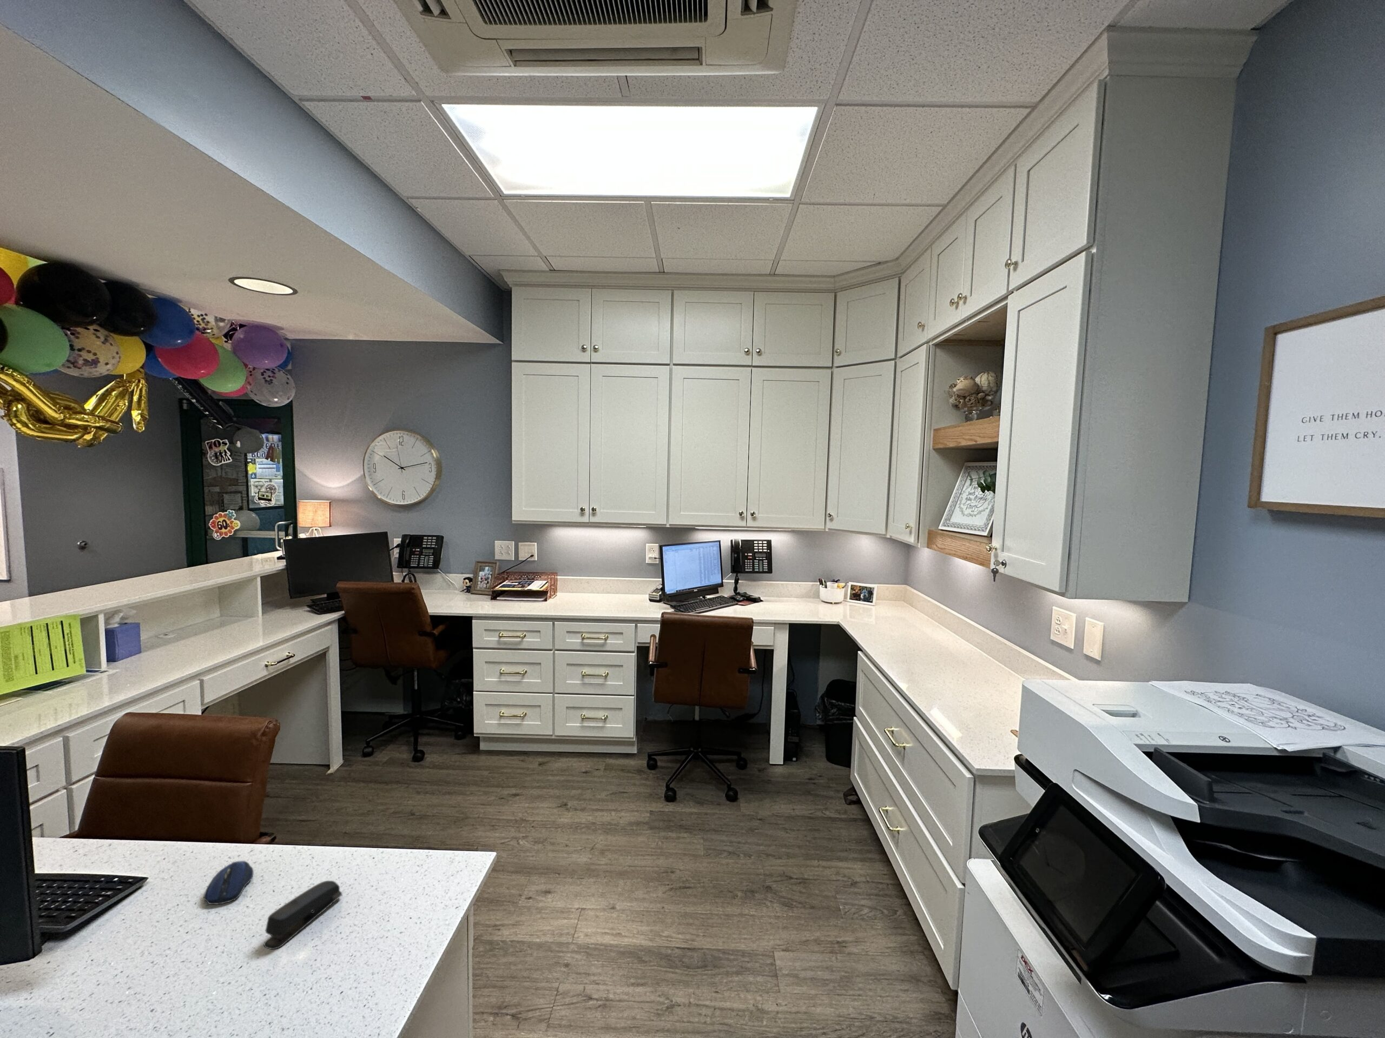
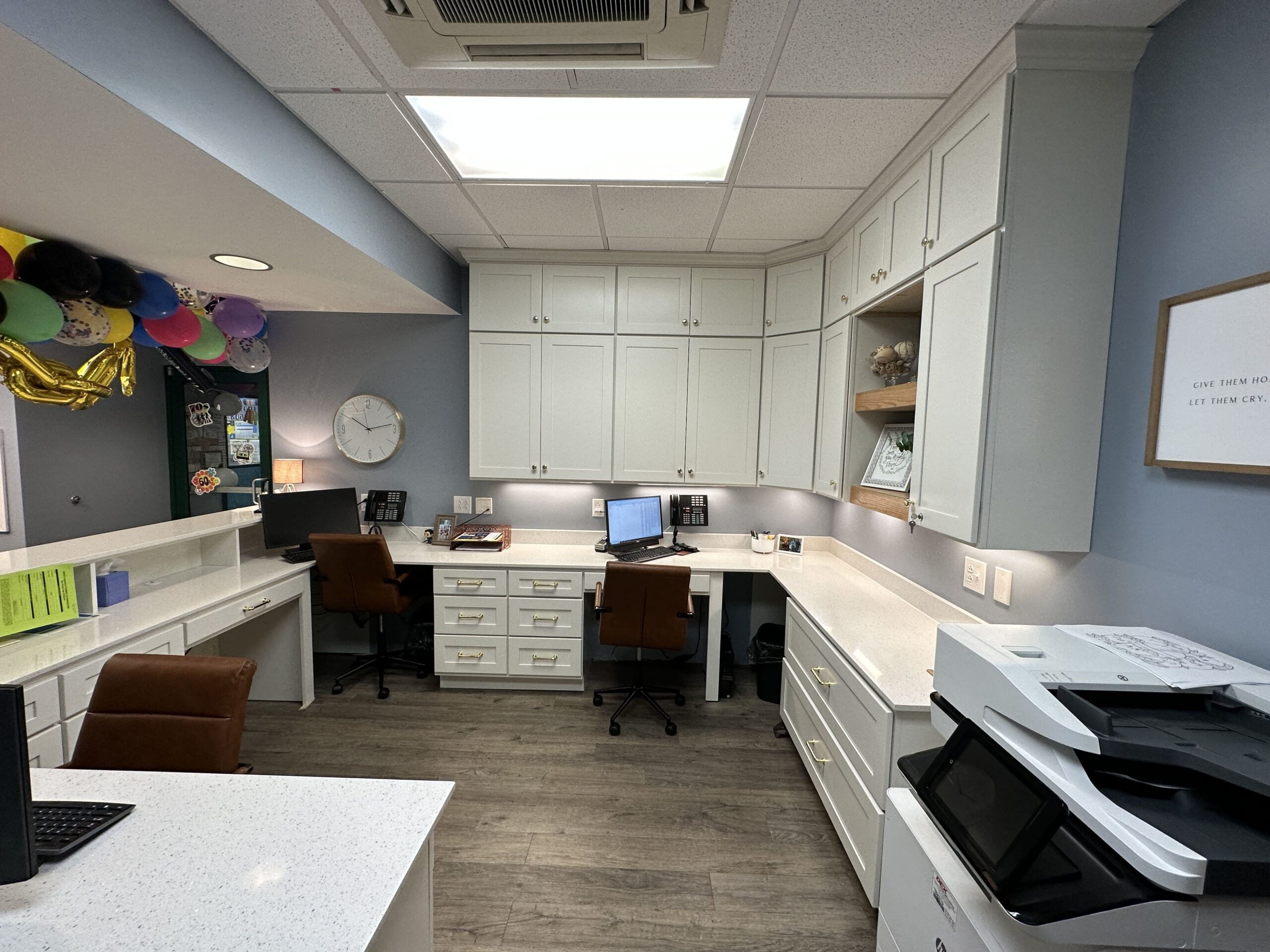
- computer mouse [204,860,254,905]
- stapler [264,880,342,950]
